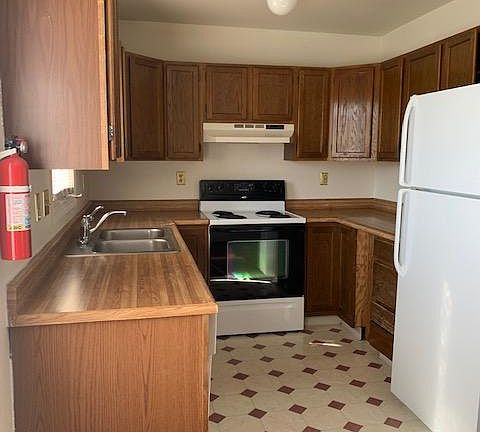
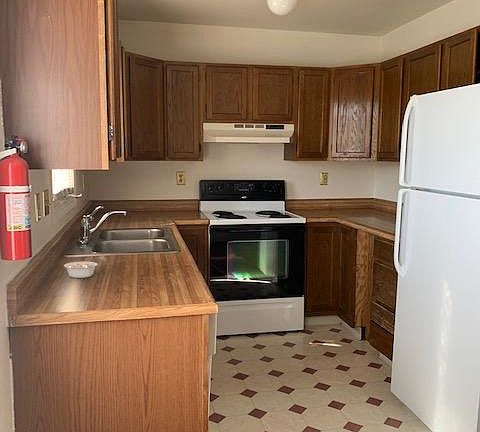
+ legume [63,261,98,279]
